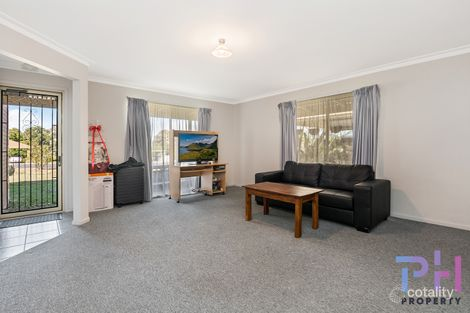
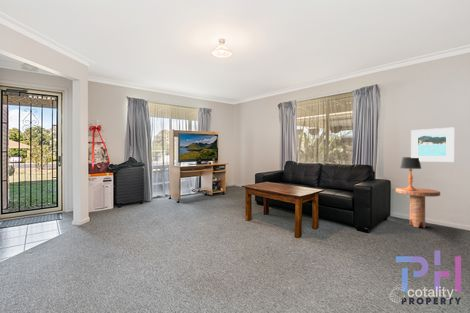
+ table lamp [399,156,422,191]
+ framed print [410,126,455,163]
+ side table [394,187,441,229]
